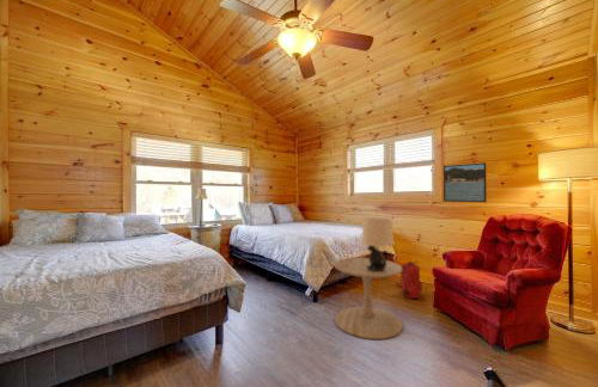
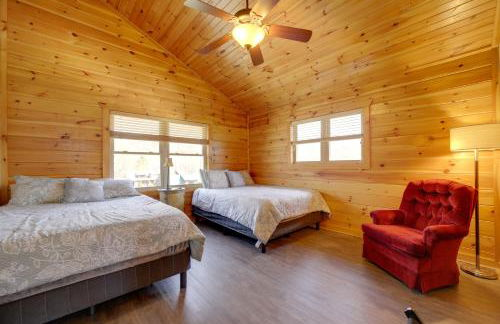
- side table [334,257,404,340]
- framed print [443,161,488,203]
- backpack [395,260,423,300]
- table lamp [360,216,396,270]
